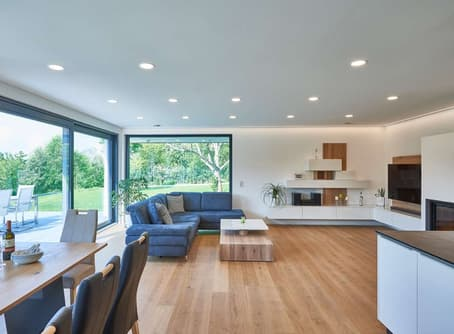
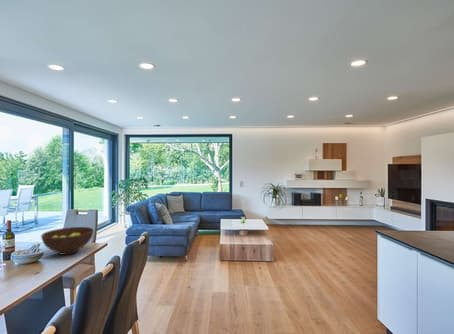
+ fruit bowl [40,226,95,256]
